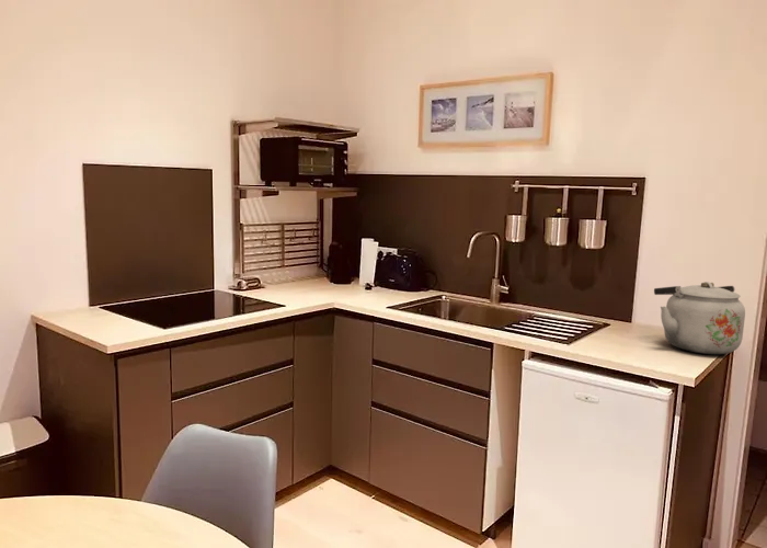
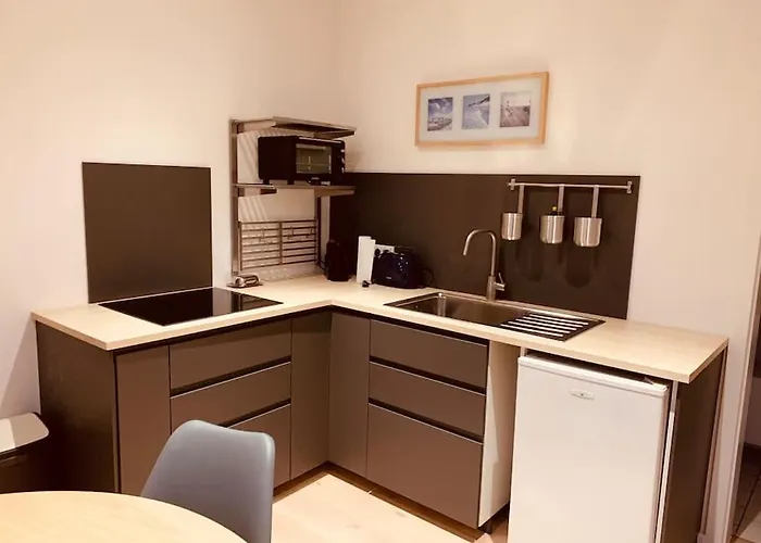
- kettle [653,281,746,355]
